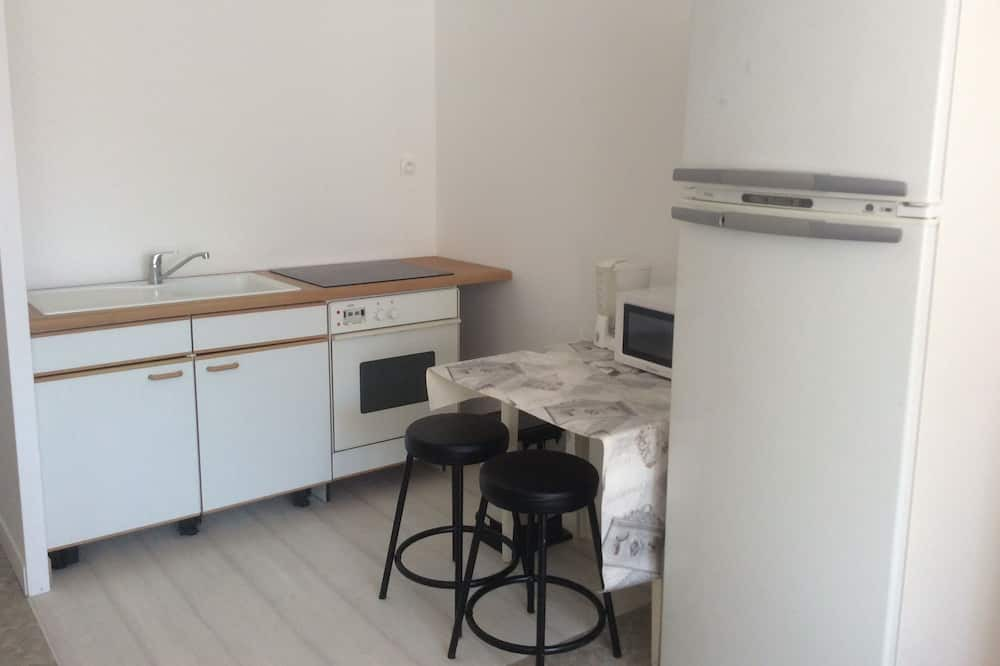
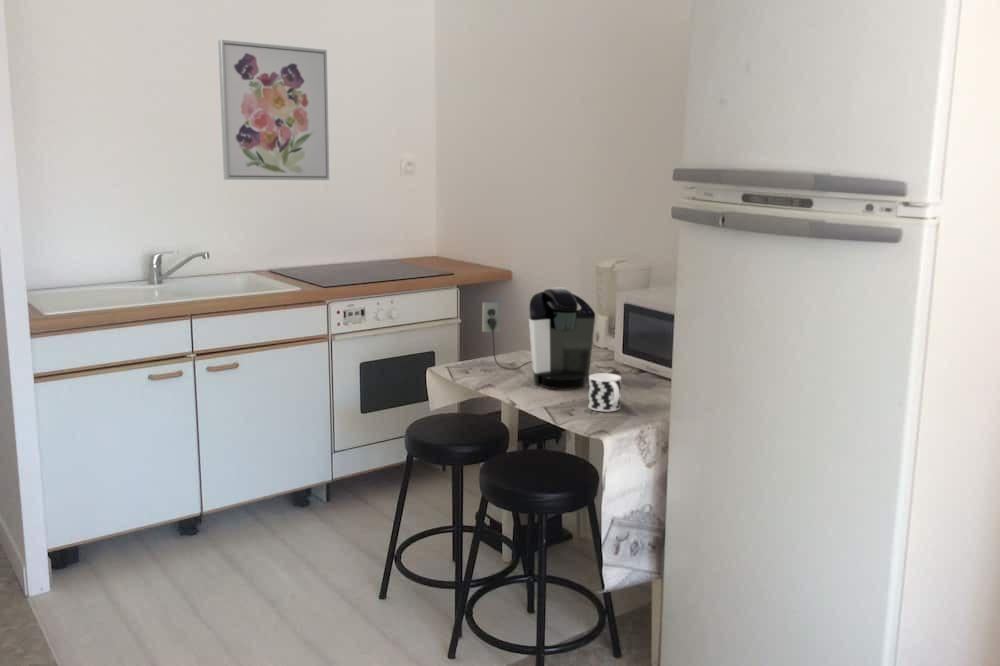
+ wall art [217,39,330,181]
+ cup [587,372,622,413]
+ coffee maker [481,287,596,390]
